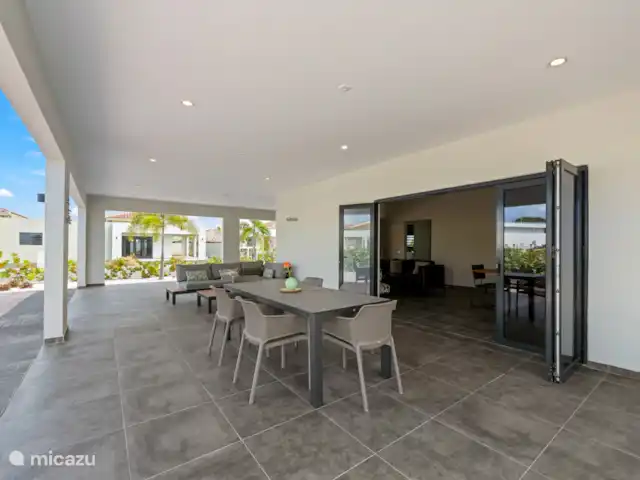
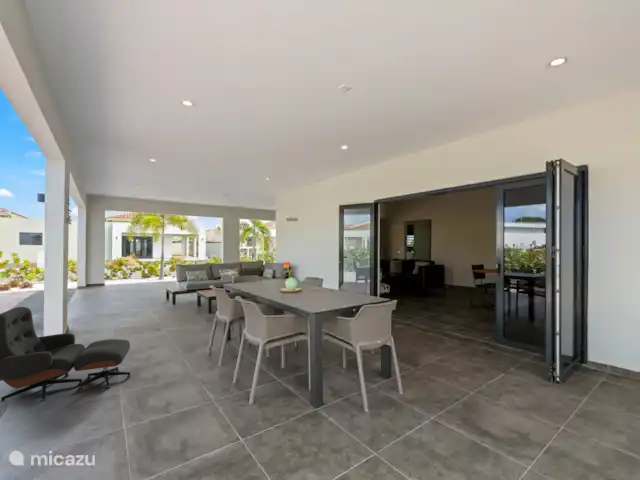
+ lounge chair [0,306,132,403]
